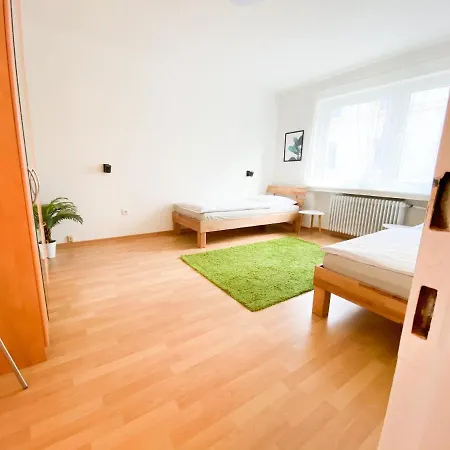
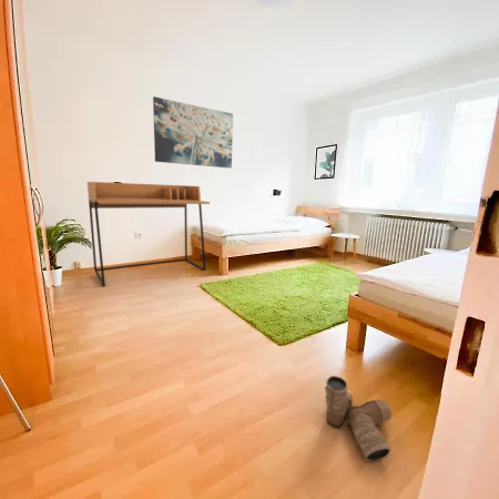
+ desk [86,181,211,287]
+ boots [323,375,393,462]
+ wall art [152,95,234,170]
